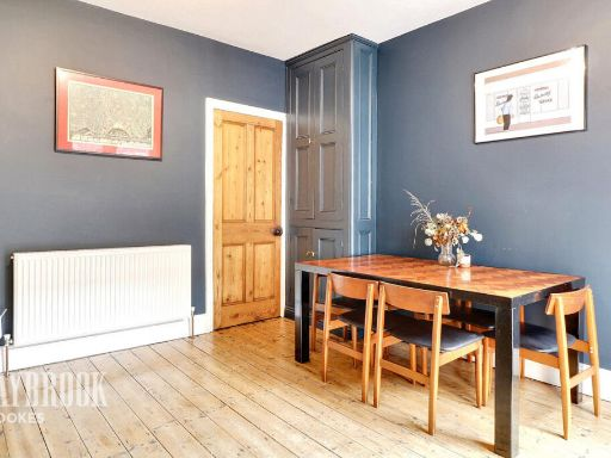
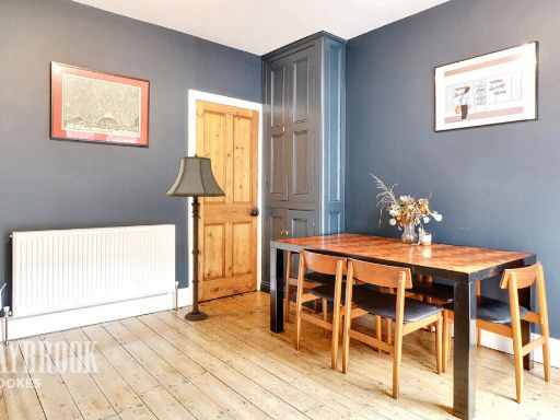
+ floor lamp [164,154,226,322]
